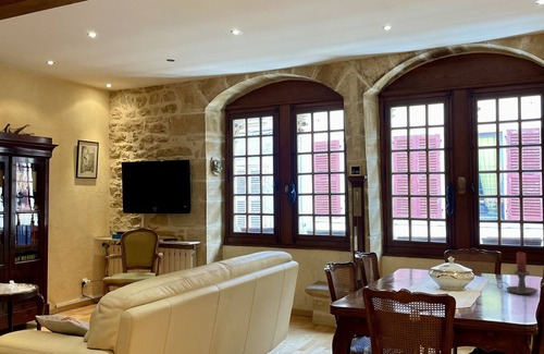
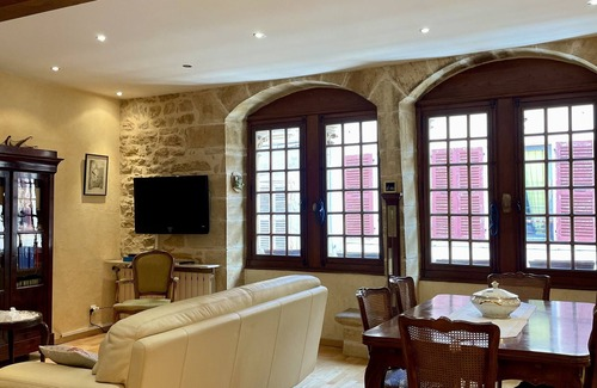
- candle holder [496,251,539,295]
